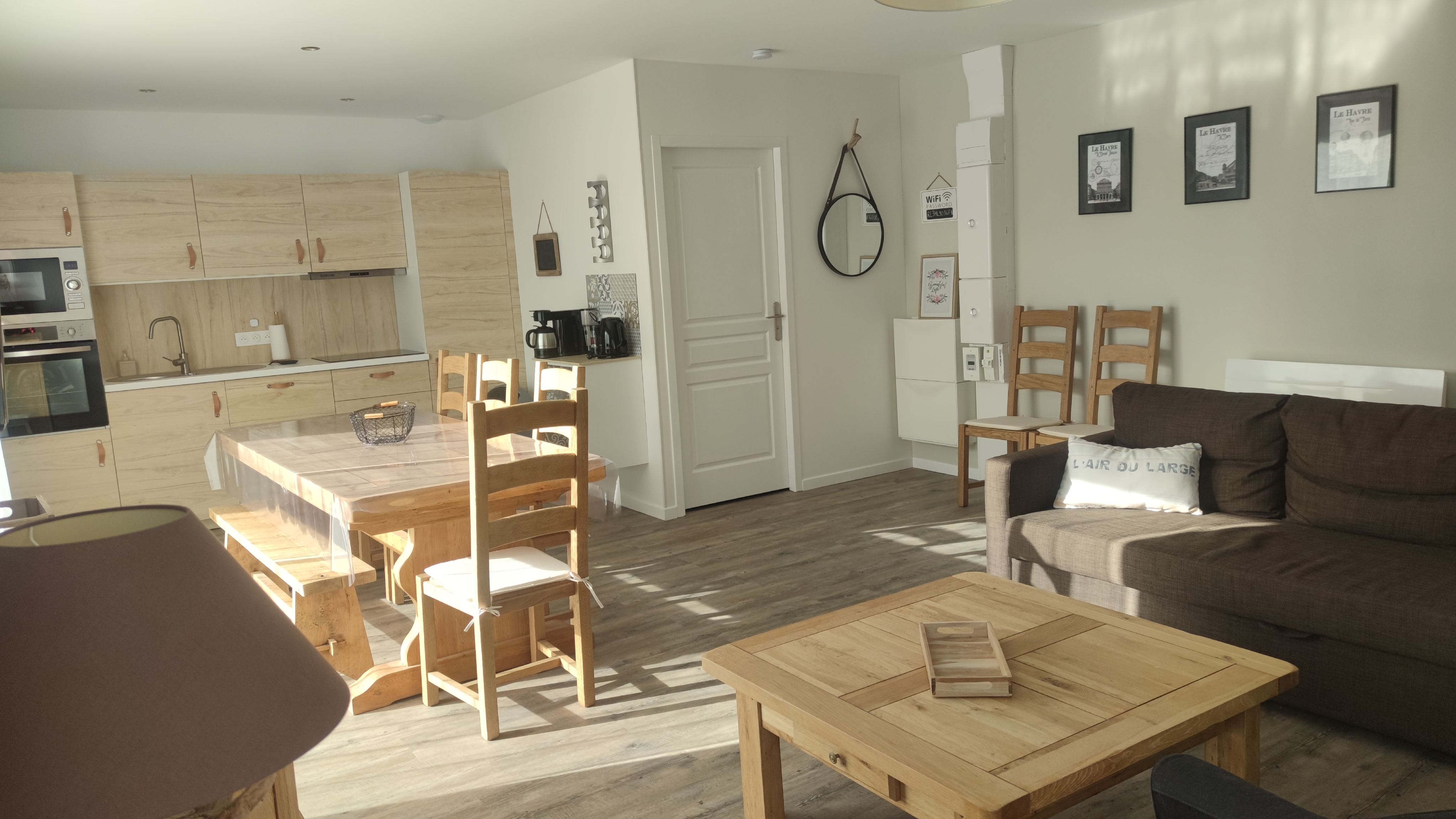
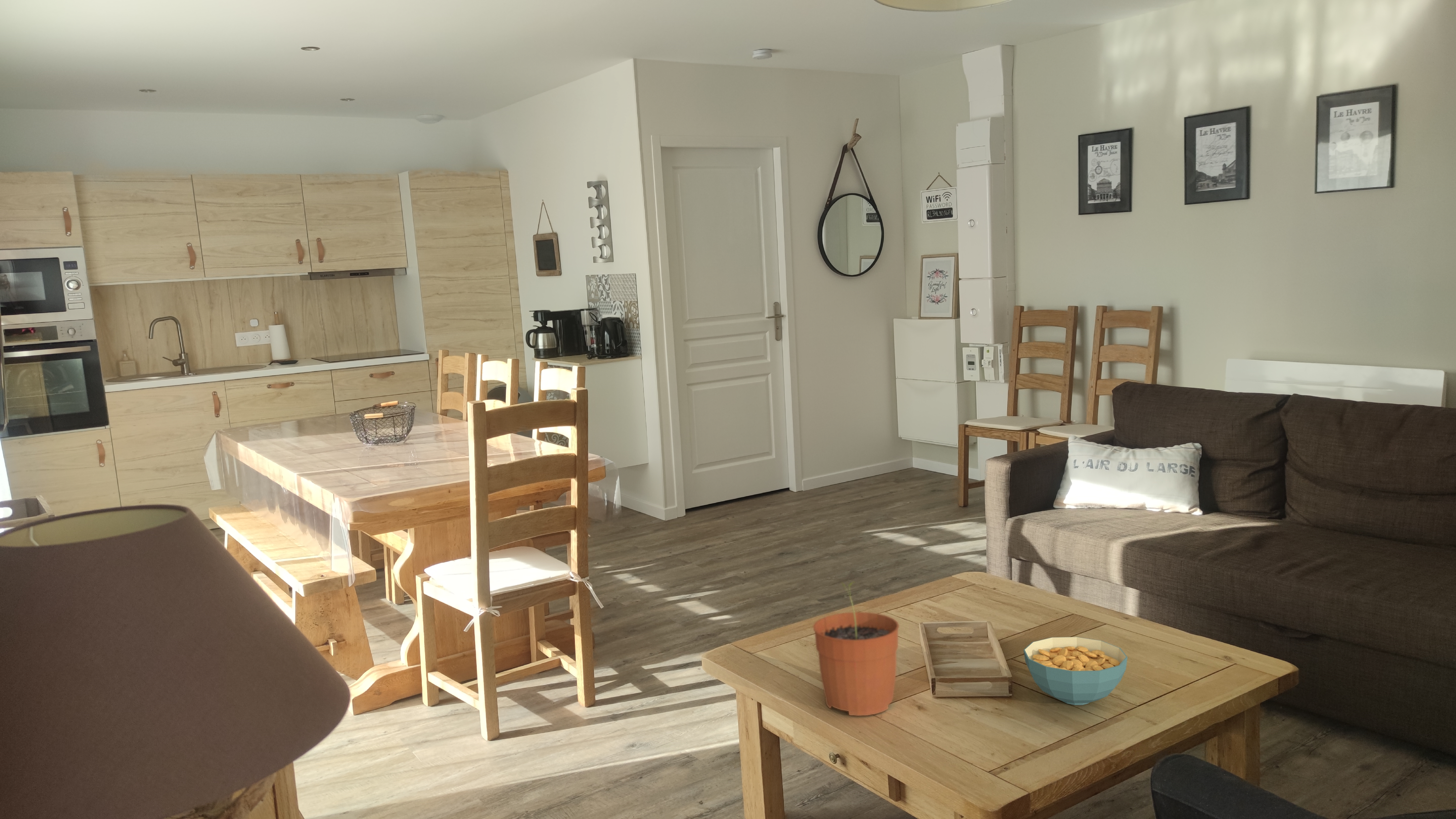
+ plant pot [813,581,900,716]
+ cereal bowl [1023,637,1128,705]
